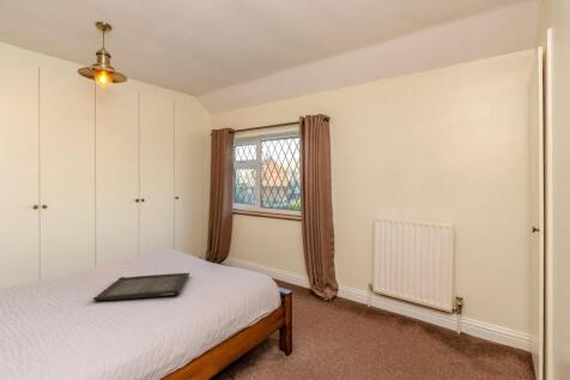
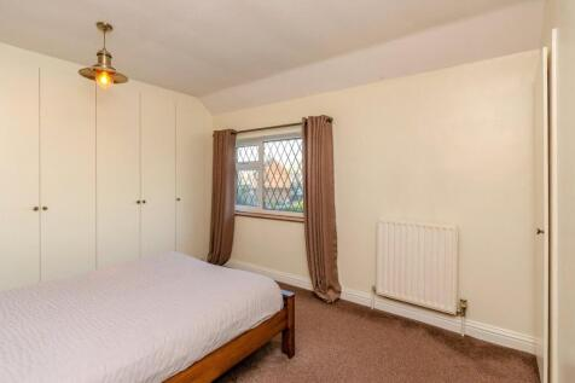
- serving tray [92,272,190,302]
